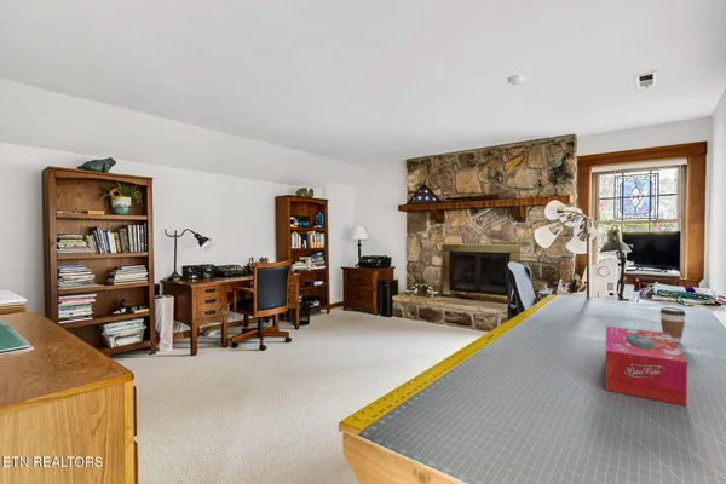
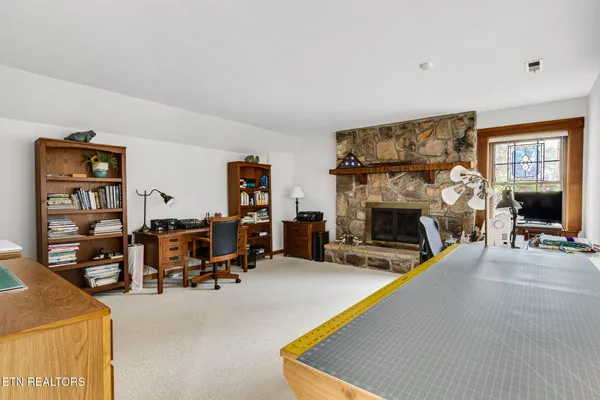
- tissue box [605,325,688,407]
- coffee cup [658,306,687,344]
